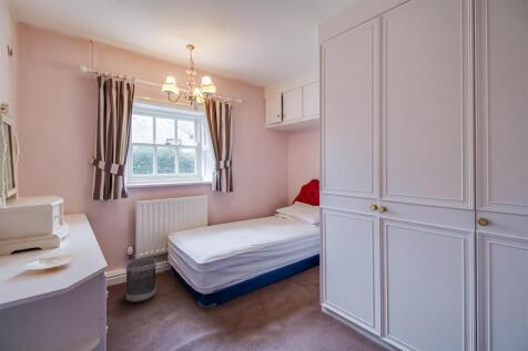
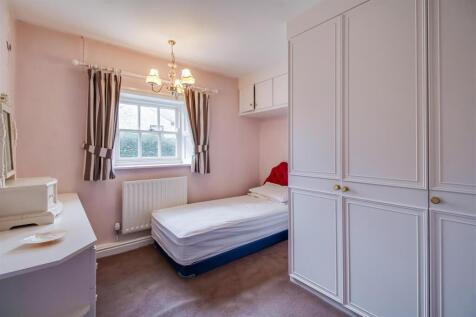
- wastebasket [125,258,158,303]
